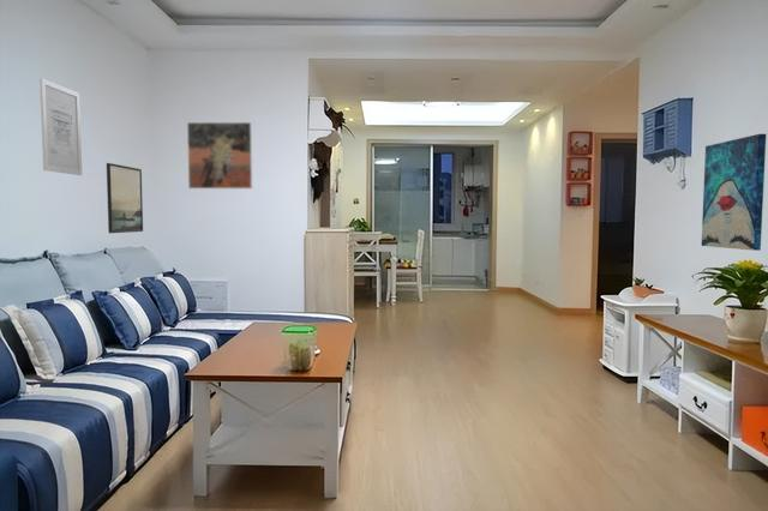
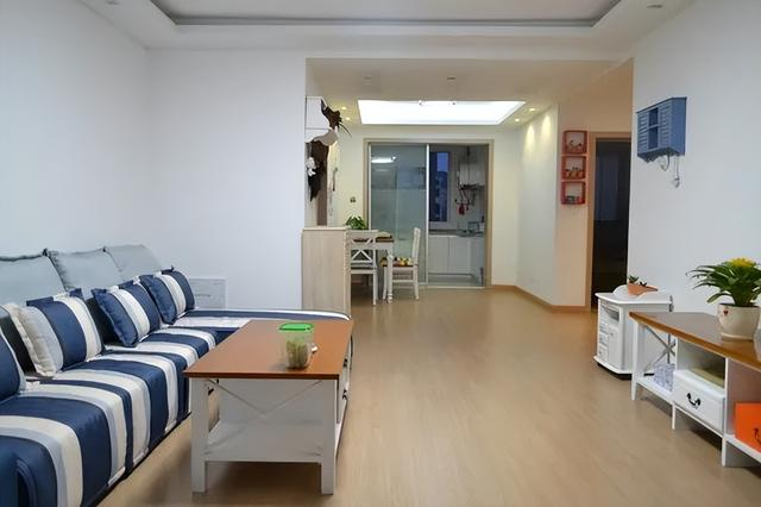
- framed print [186,121,254,190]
- wall art [701,133,767,252]
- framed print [106,162,144,234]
- wall art [38,77,83,176]
